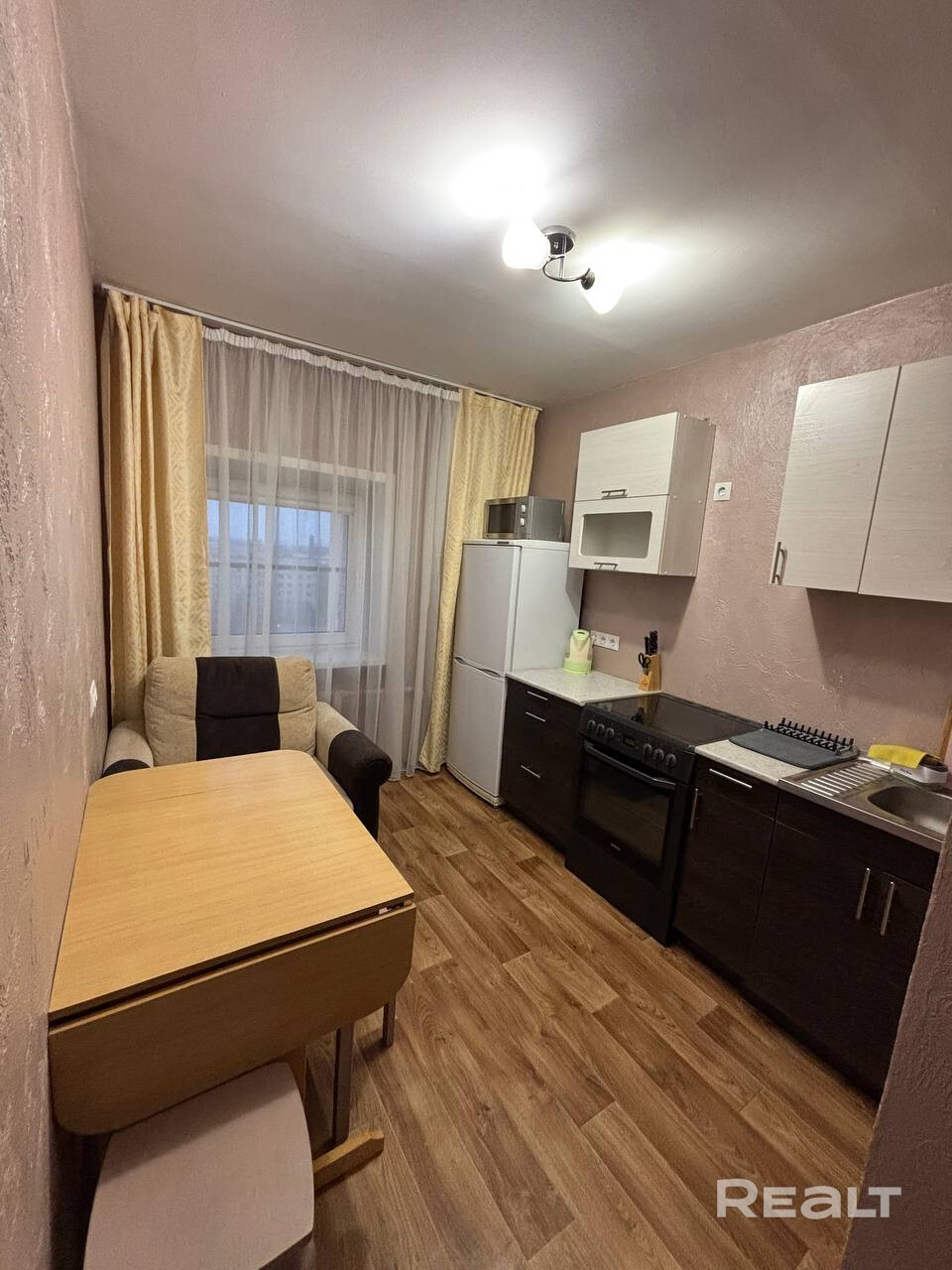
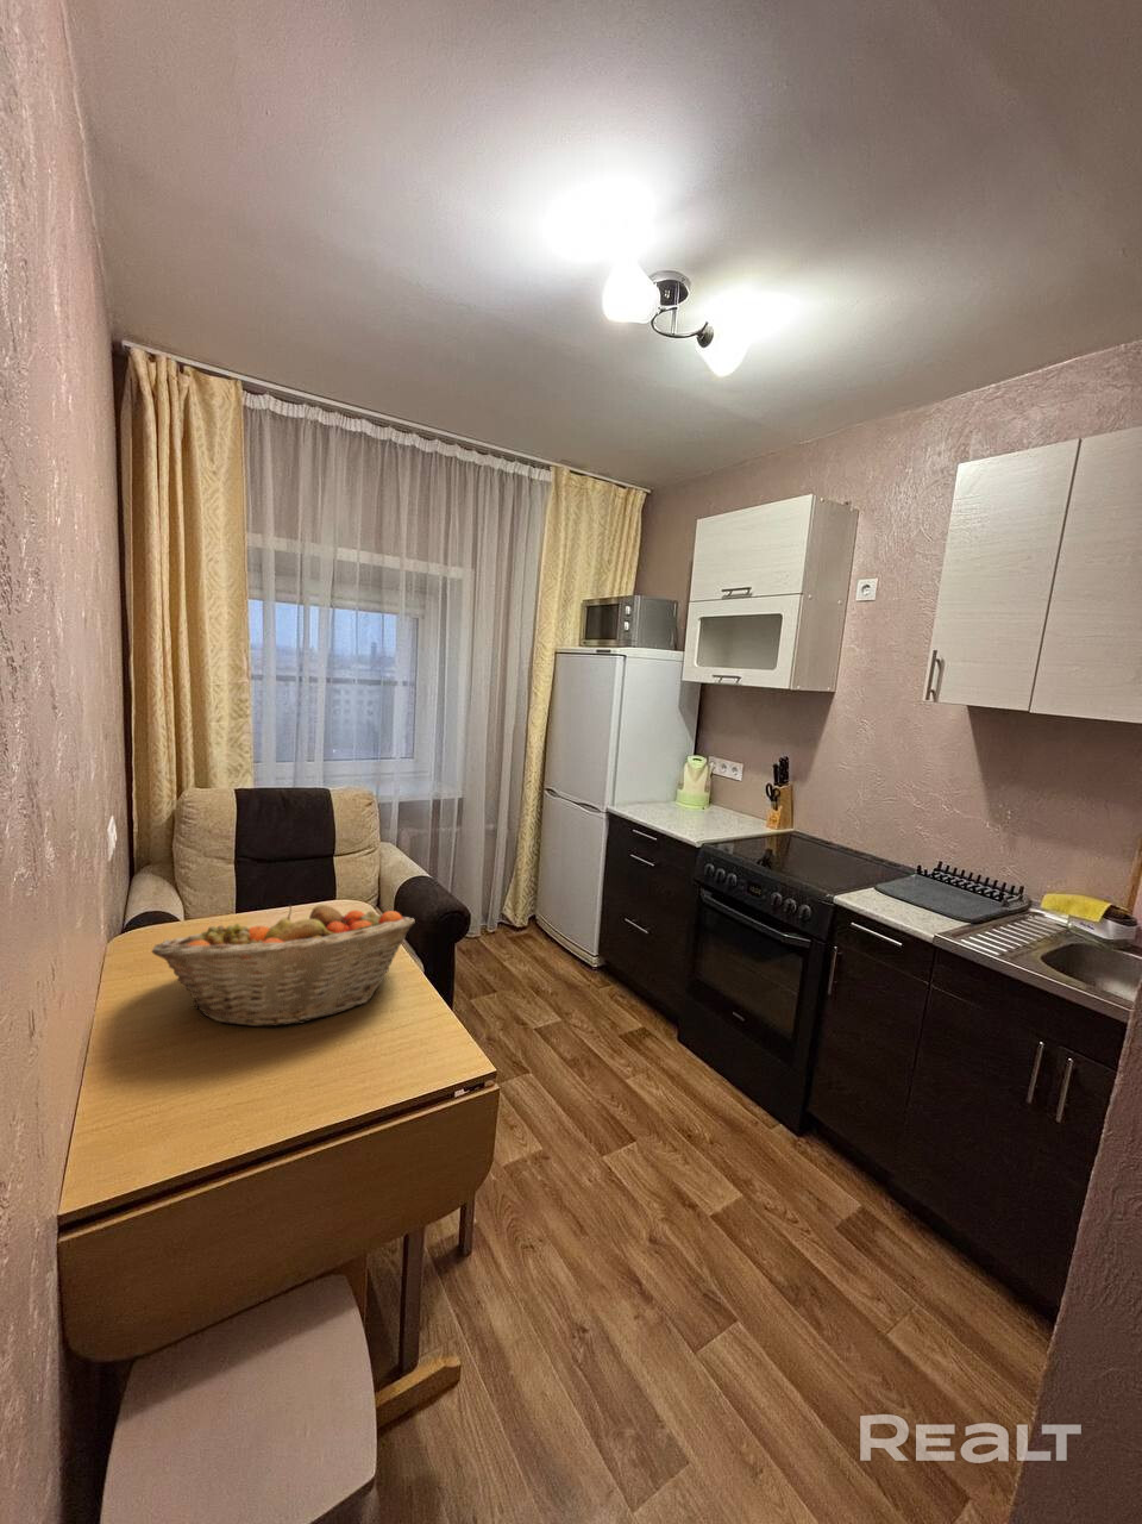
+ fruit basket [151,902,416,1027]
